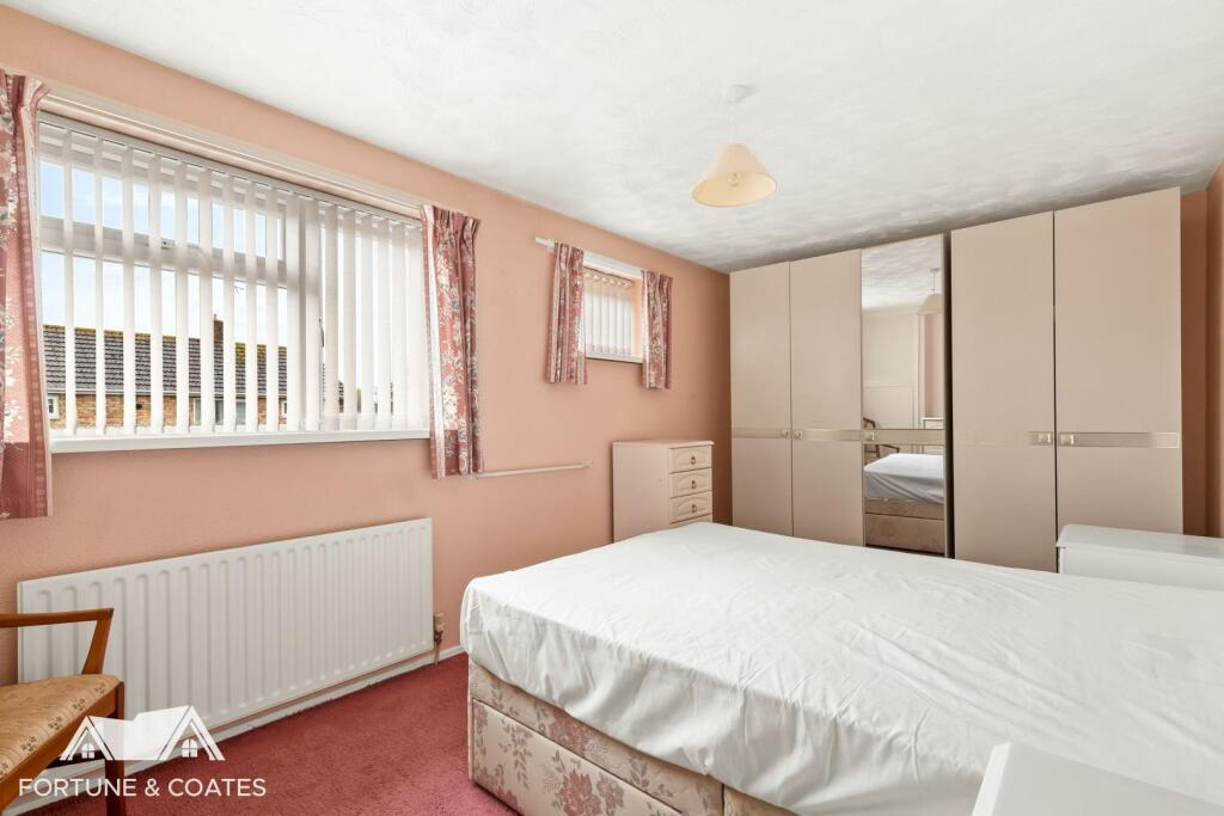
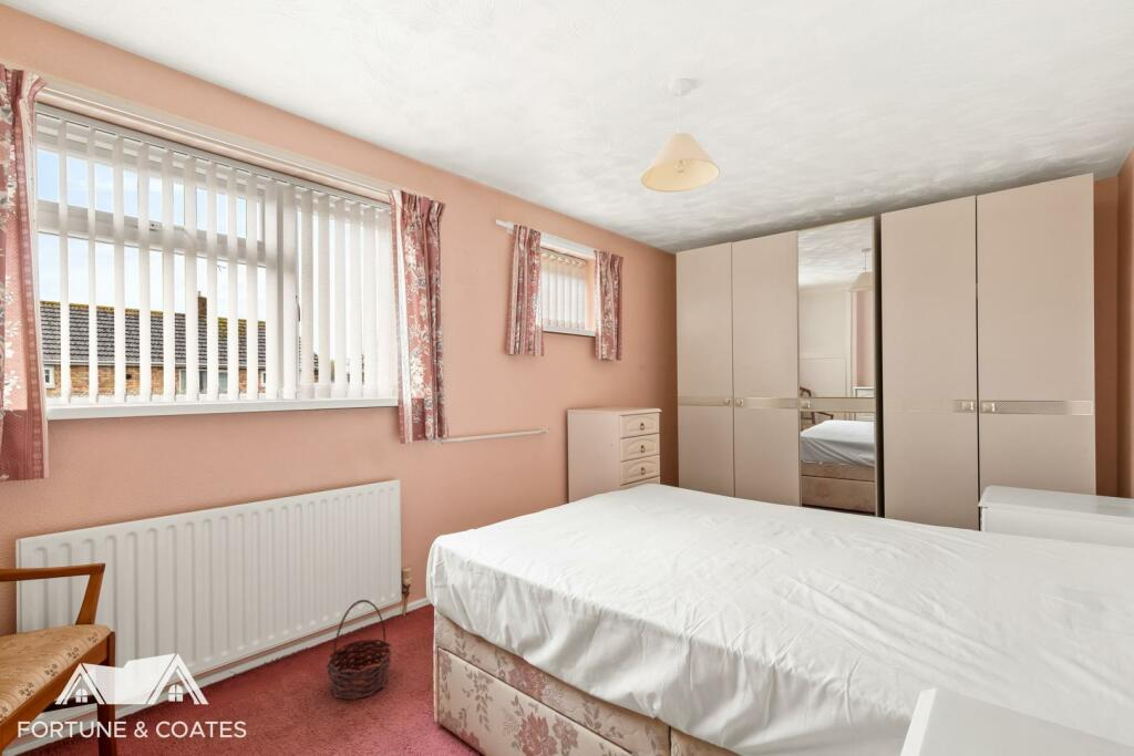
+ basket [326,599,393,701]
